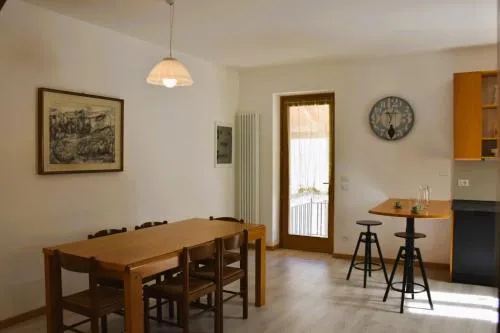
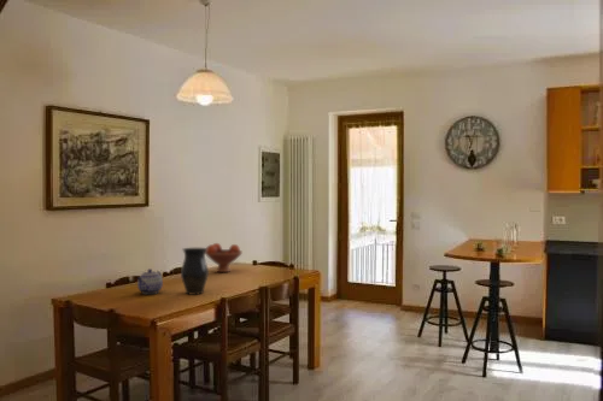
+ fruit bowl [205,242,244,273]
+ vase [180,247,210,296]
+ teapot [136,267,164,295]
